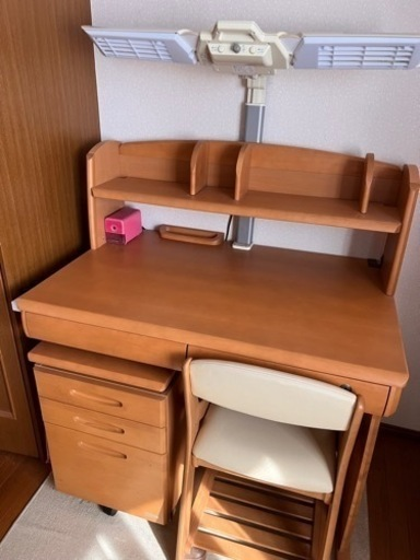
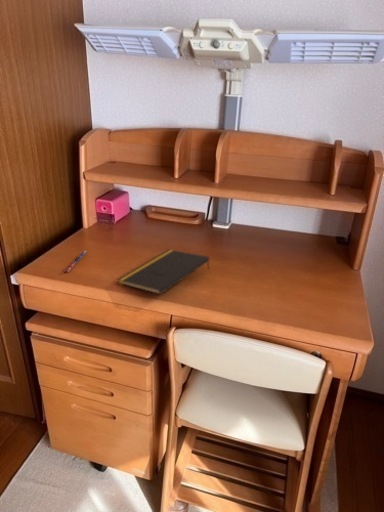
+ pen [64,250,87,274]
+ notepad [116,249,210,295]
